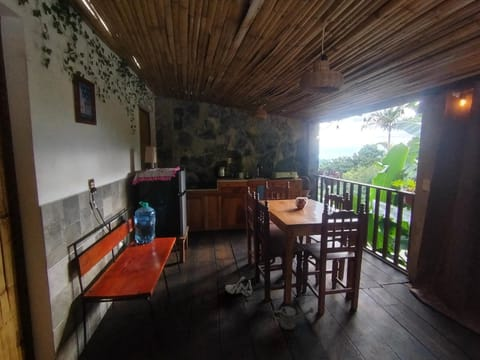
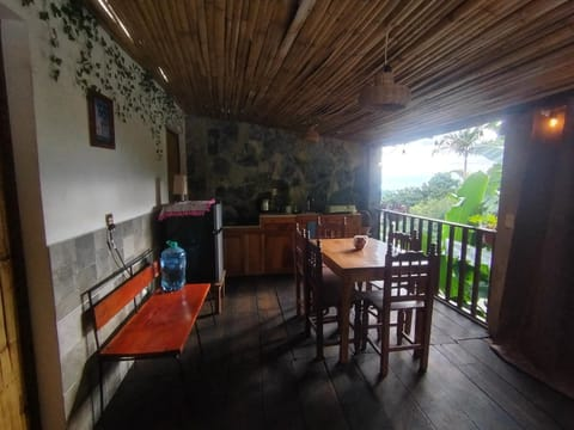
- watering can [272,305,315,331]
- sneaker [224,275,253,297]
